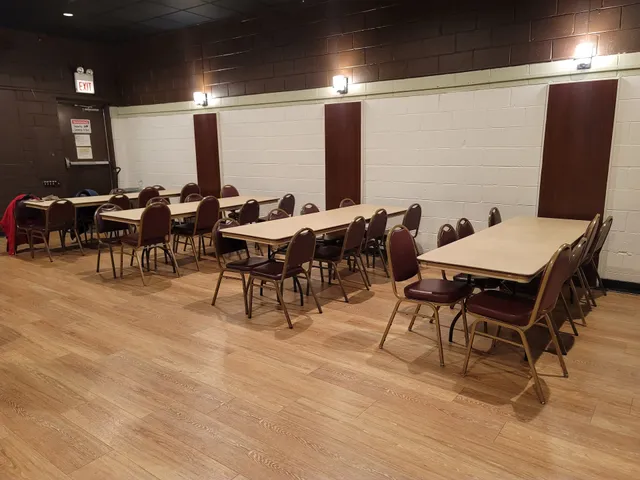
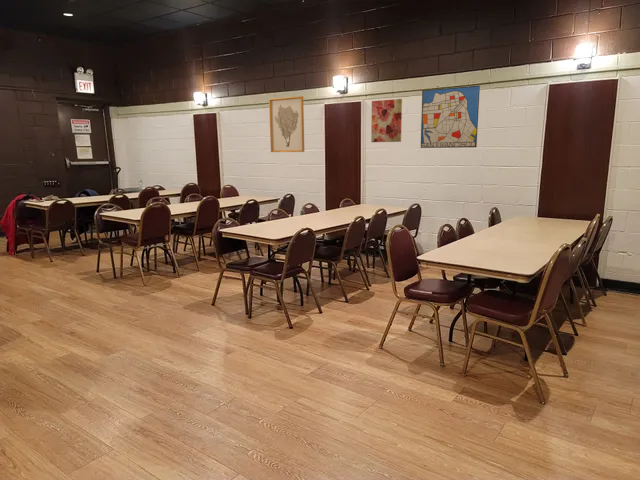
+ wall art [370,98,403,143]
+ wall art [420,84,481,149]
+ wall art [268,95,305,153]
